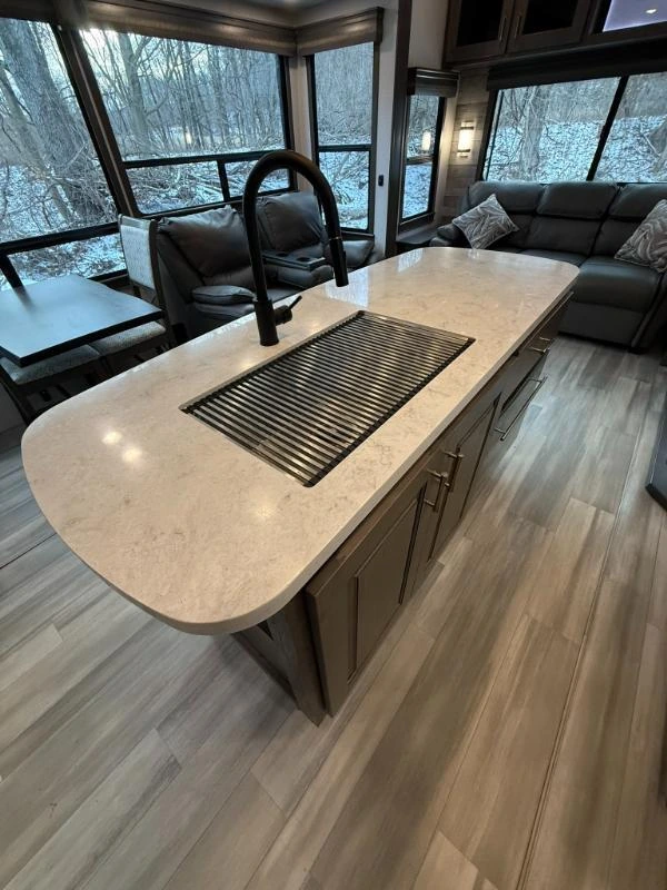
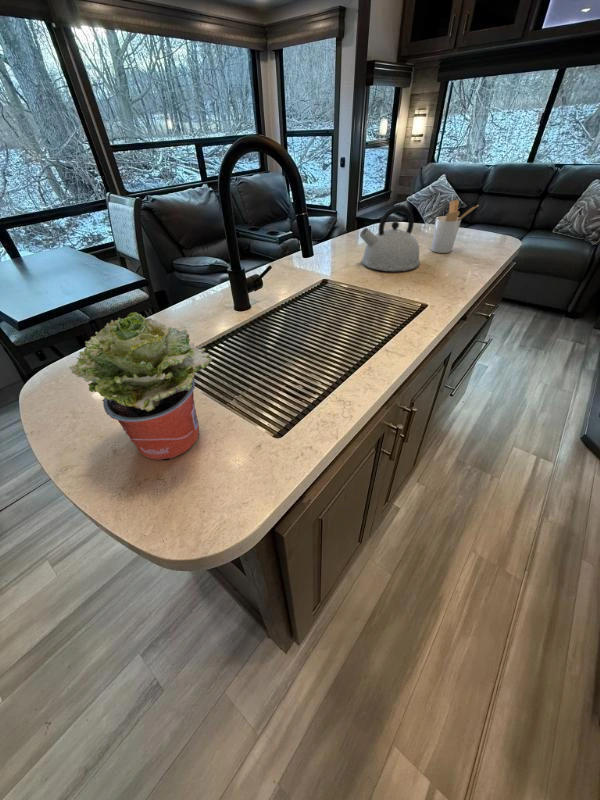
+ potted plant [68,311,213,461]
+ kettle [359,205,421,272]
+ utensil holder [430,199,480,254]
